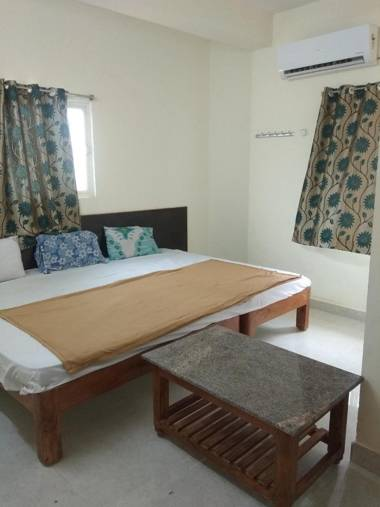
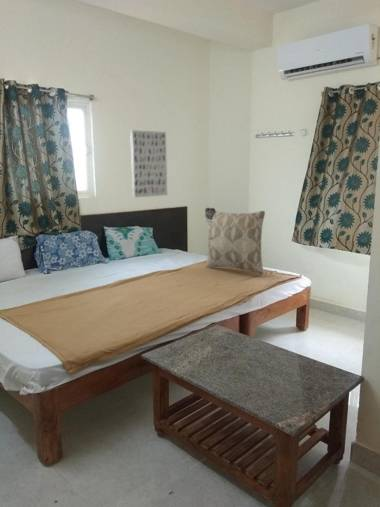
+ decorative pillow [204,207,266,275]
+ wall art [129,129,168,199]
